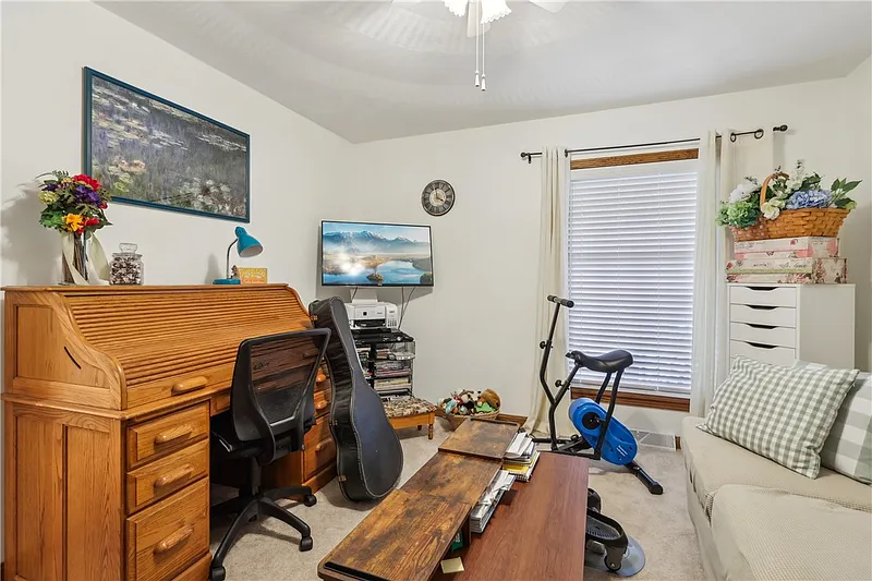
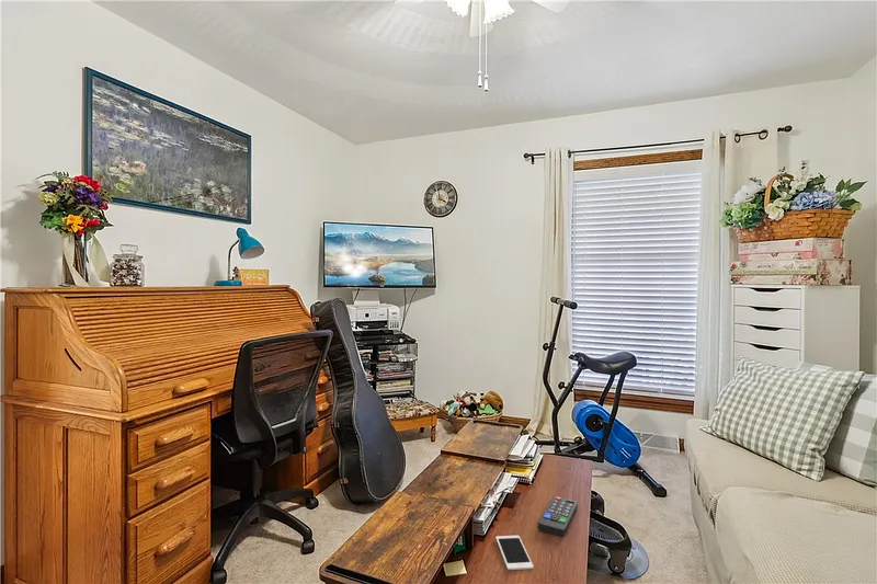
+ cell phone [496,535,535,571]
+ remote control [537,495,579,538]
